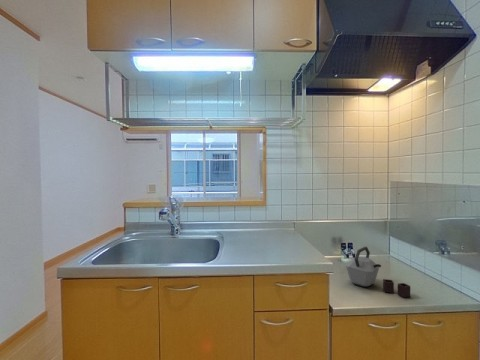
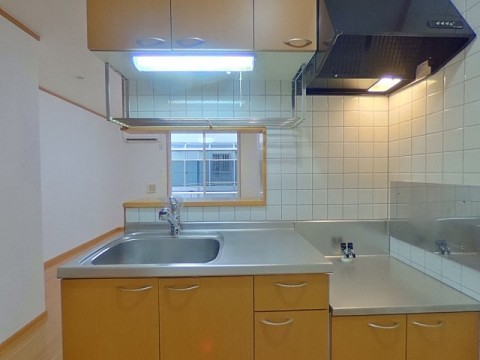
- kettle [345,246,411,298]
